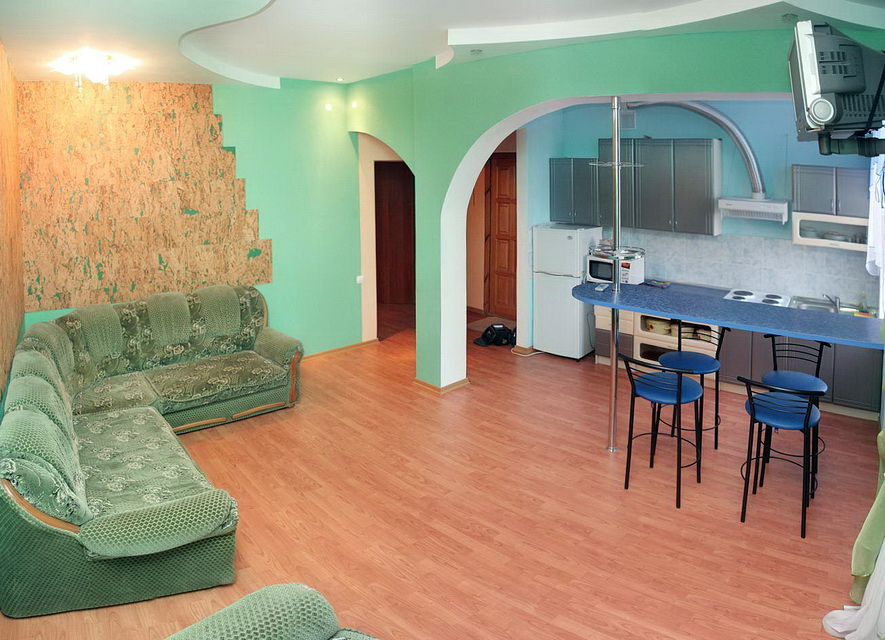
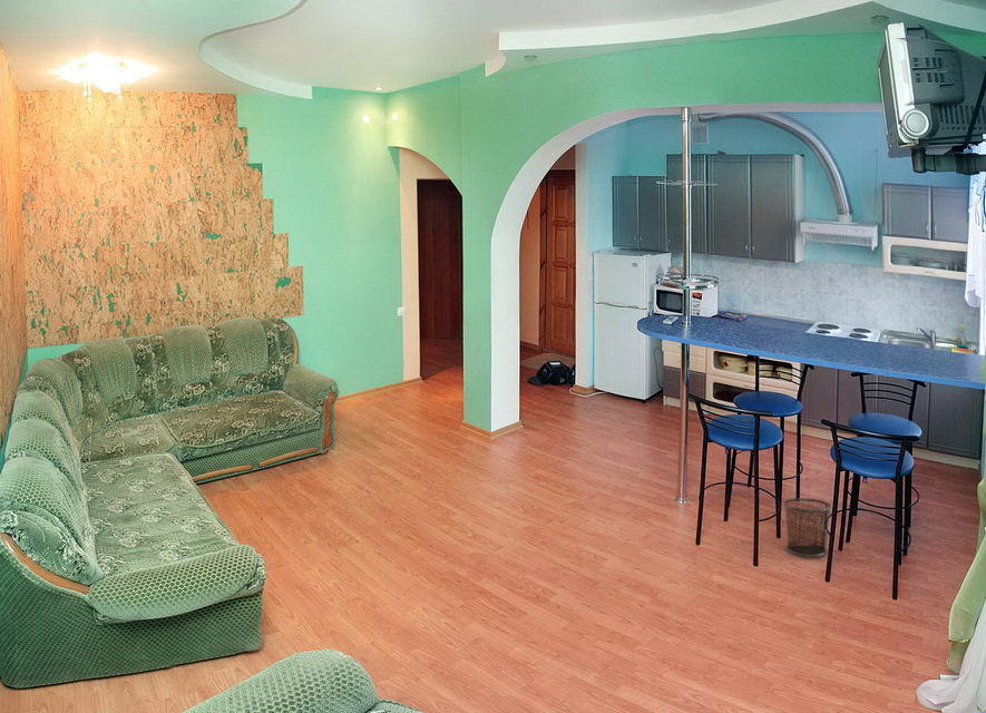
+ waste bin [782,497,832,558]
